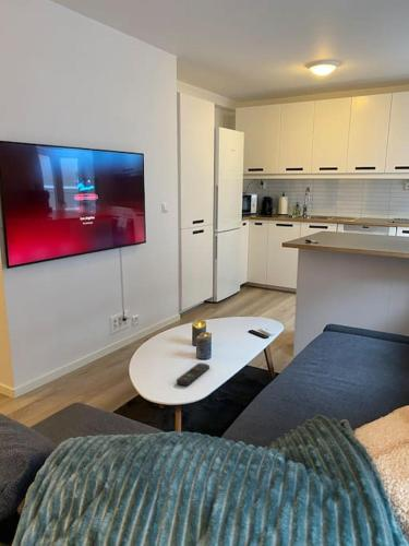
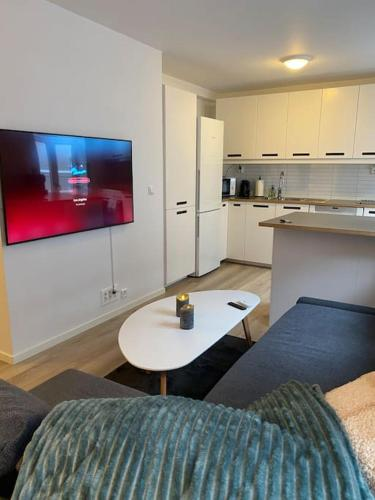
- remote control [176,363,210,387]
